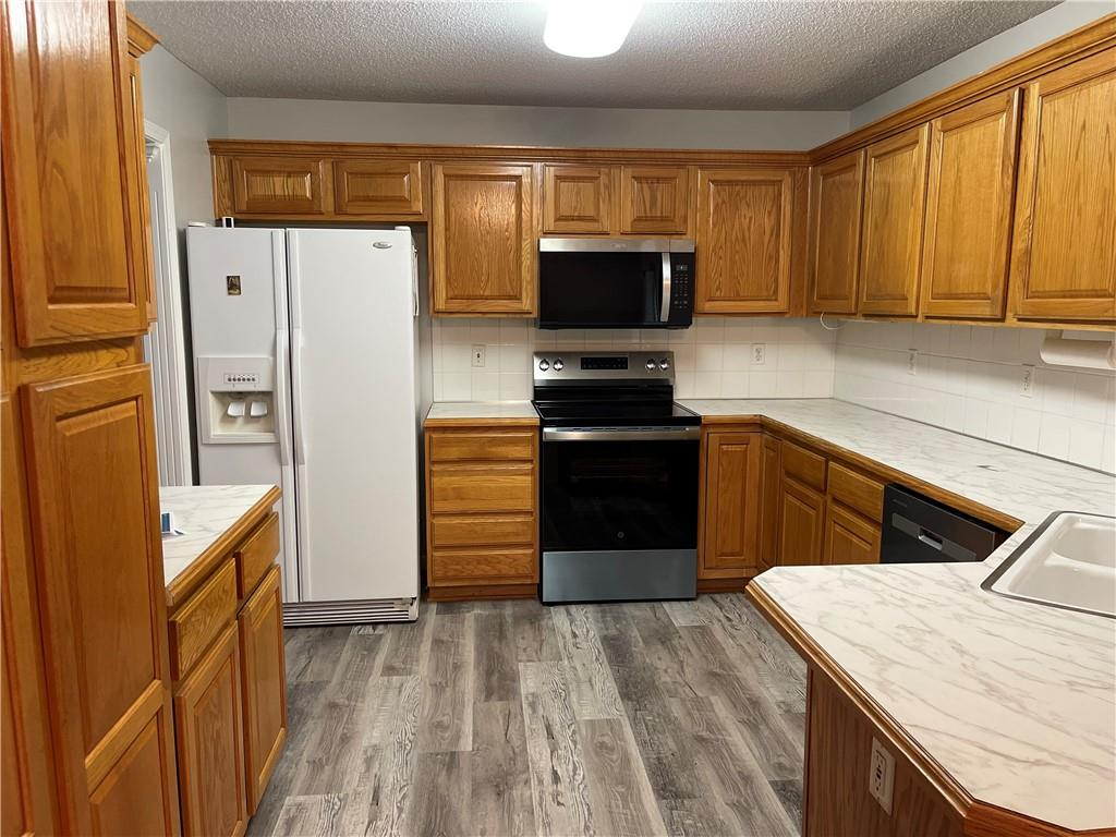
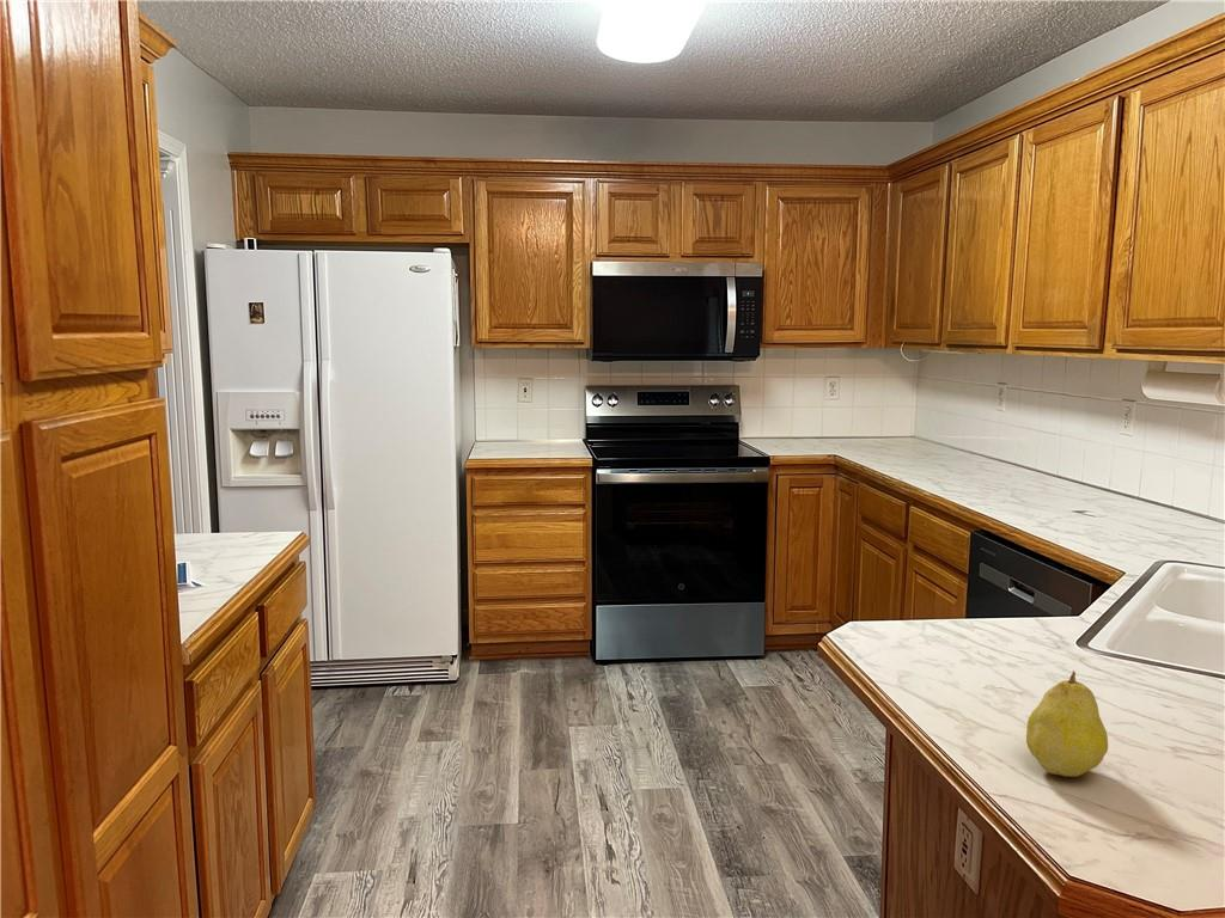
+ fruit [1025,669,1109,778]
